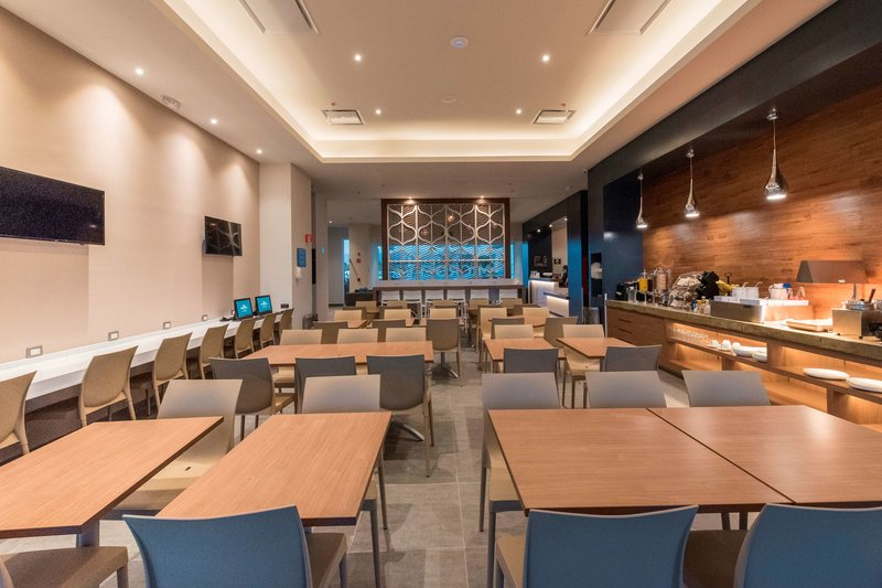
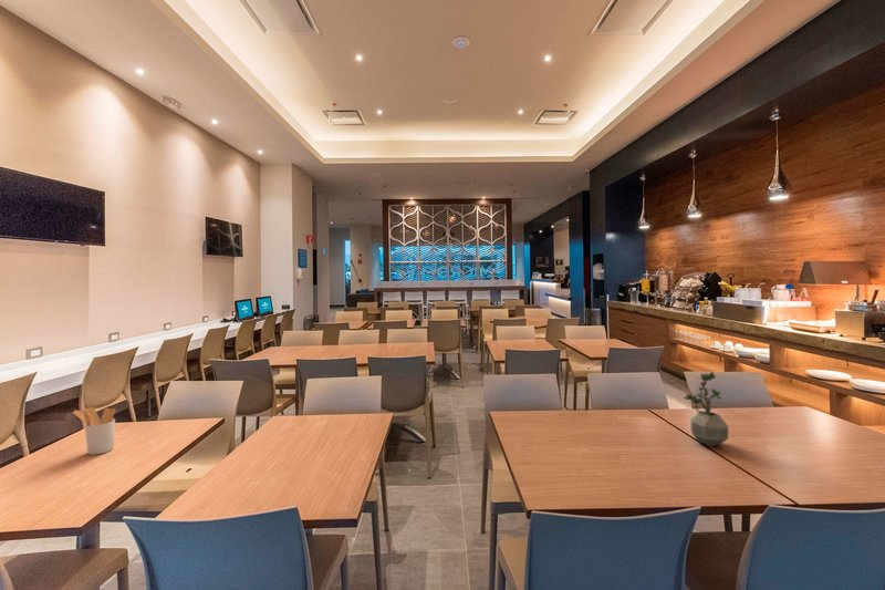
+ utensil holder [72,406,116,456]
+ potted plant [681,371,729,447]
